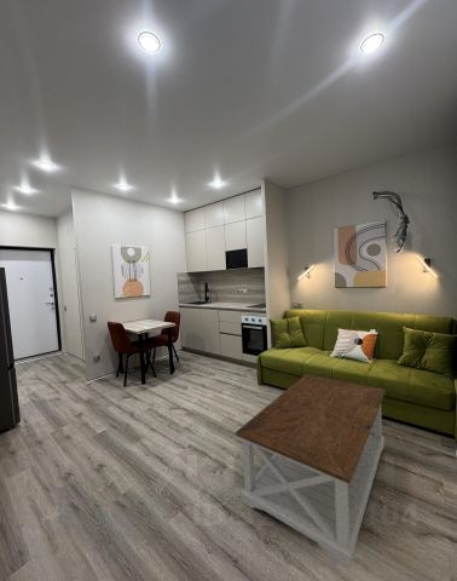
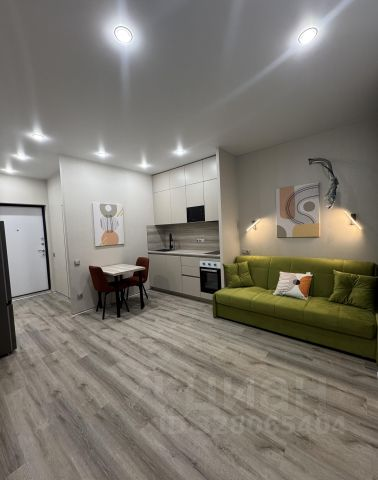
- coffee table [235,373,387,570]
